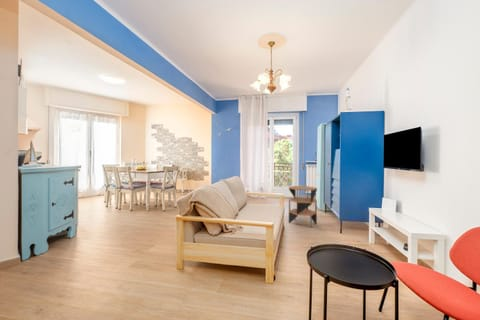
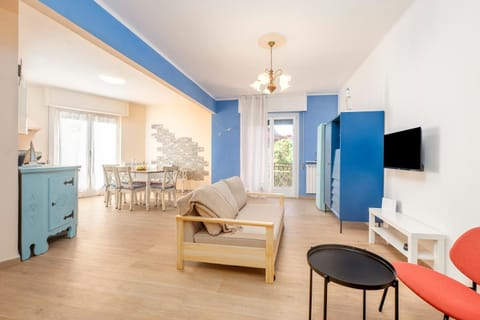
- side table [288,185,318,228]
